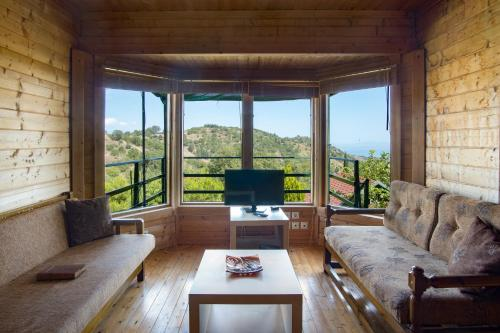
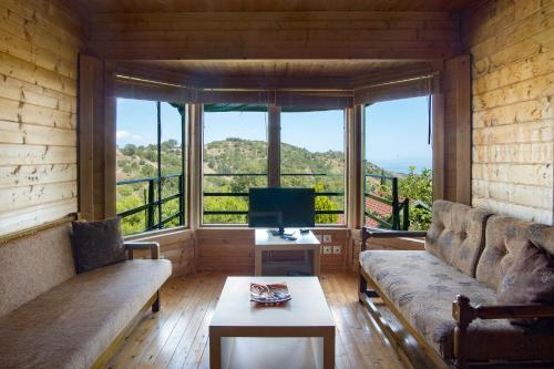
- hardback book [35,263,87,281]
